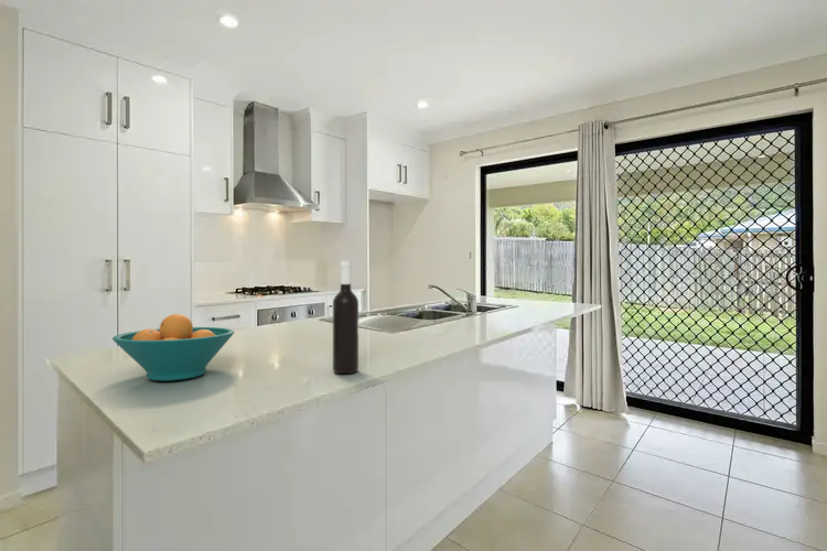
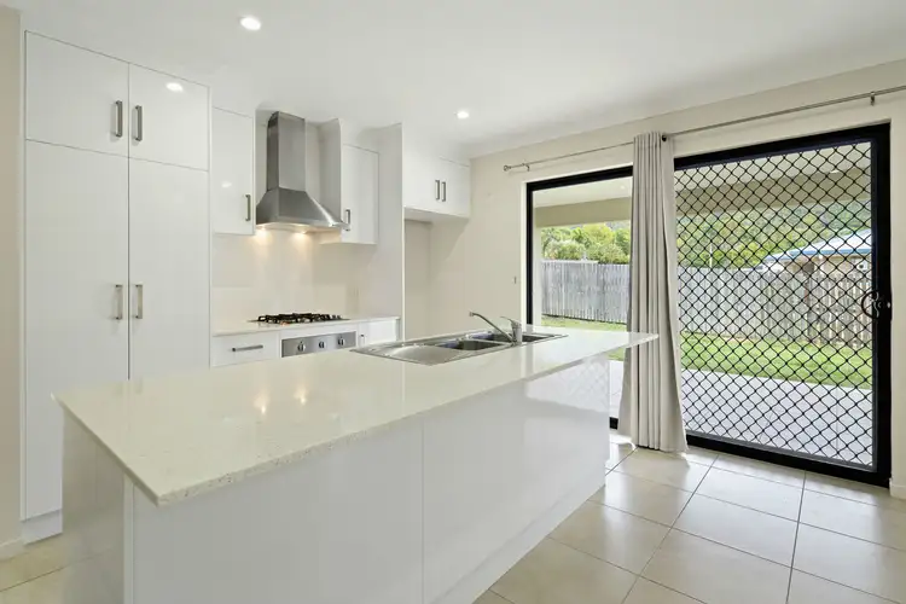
- fruit bowl [111,313,236,382]
- wine bottle [332,260,359,375]
